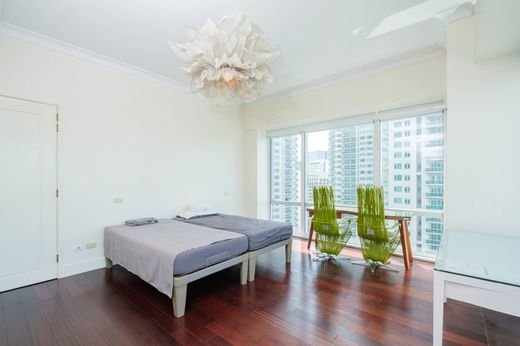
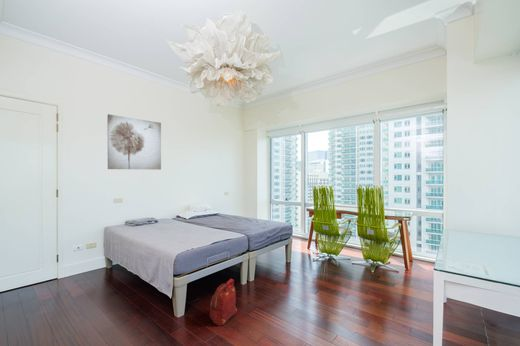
+ backpack [209,278,237,326]
+ wall art [107,113,162,171]
